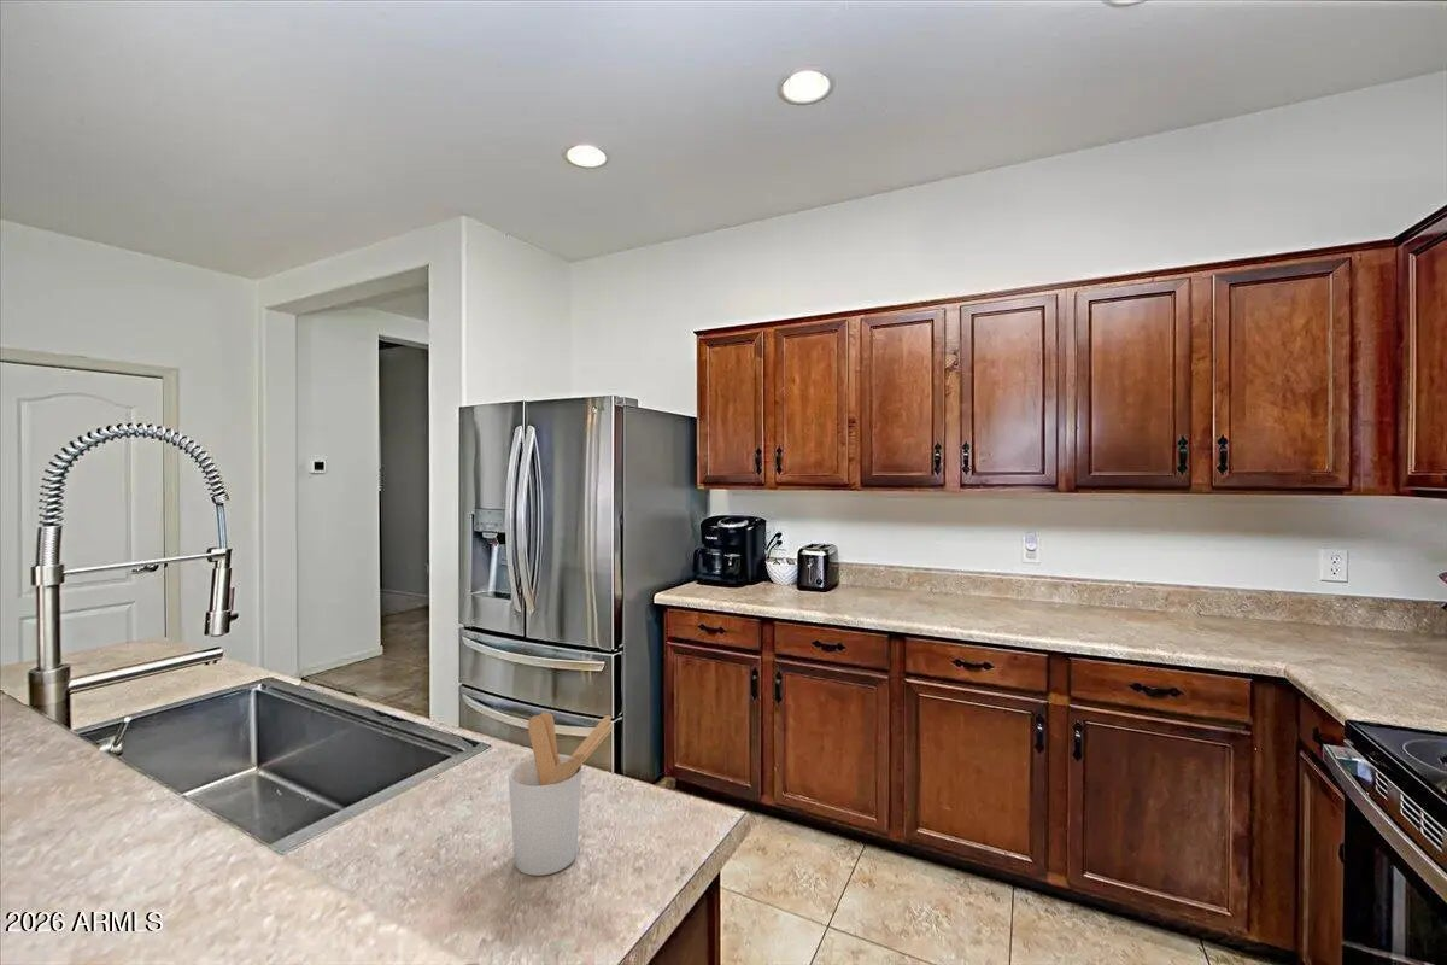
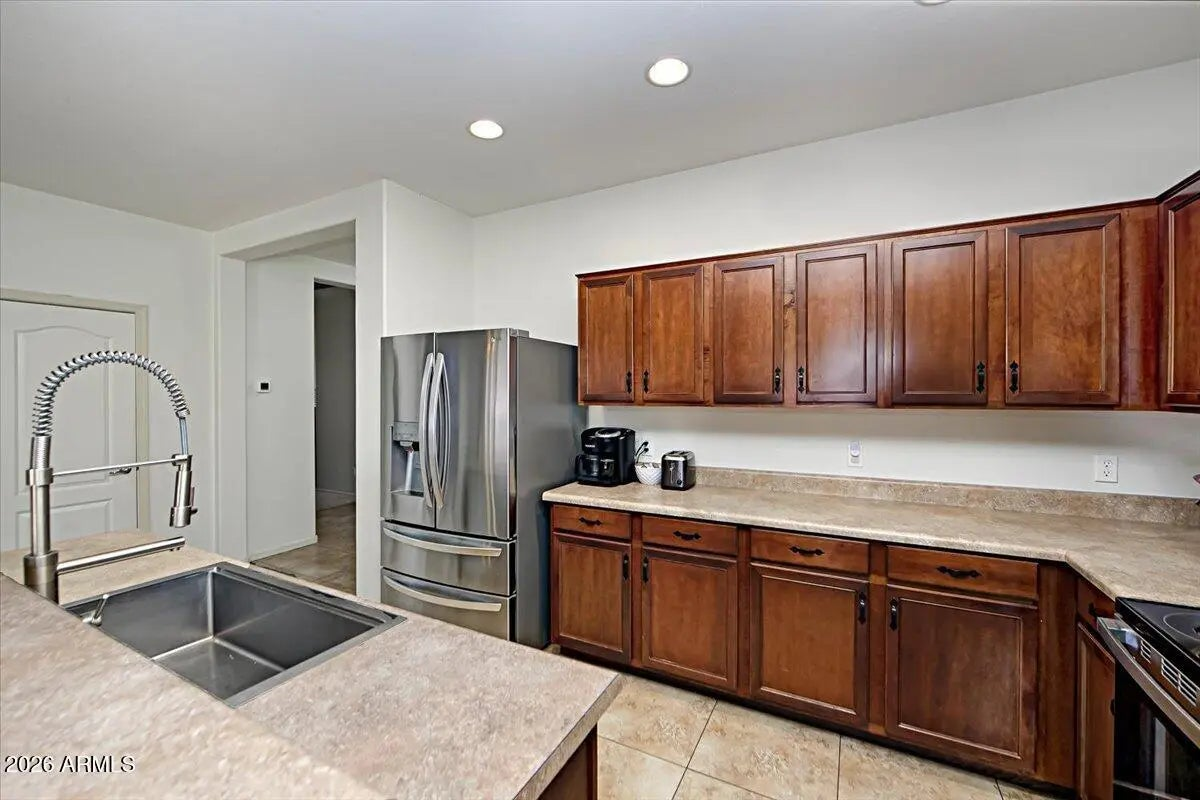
- utensil holder [508,712,614,877]
